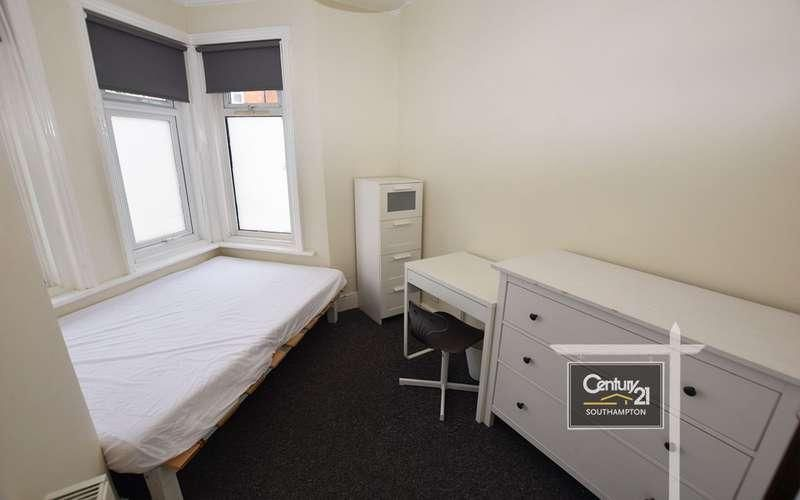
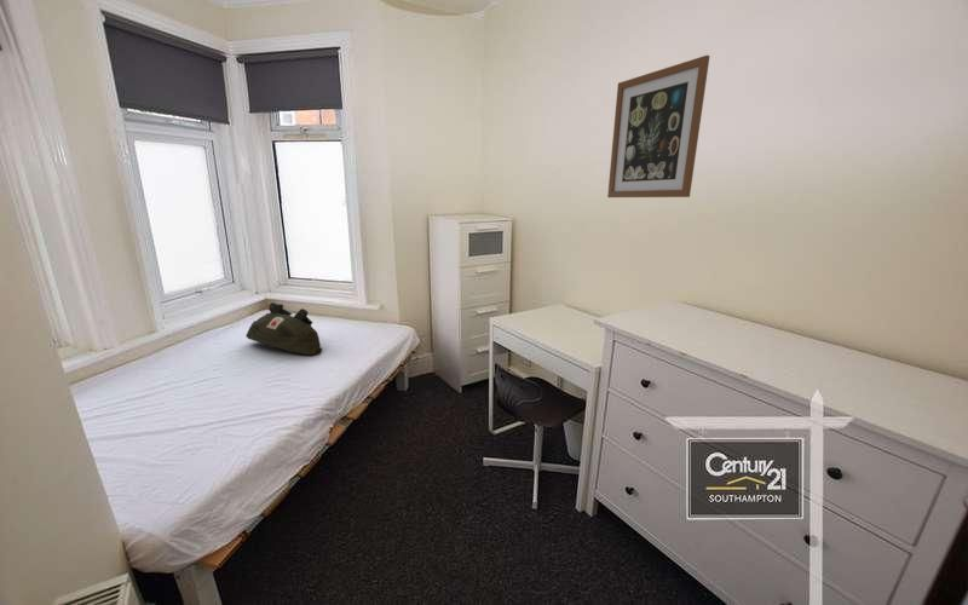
+ wall art [606,54,710,198]
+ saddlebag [244,301,323,357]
